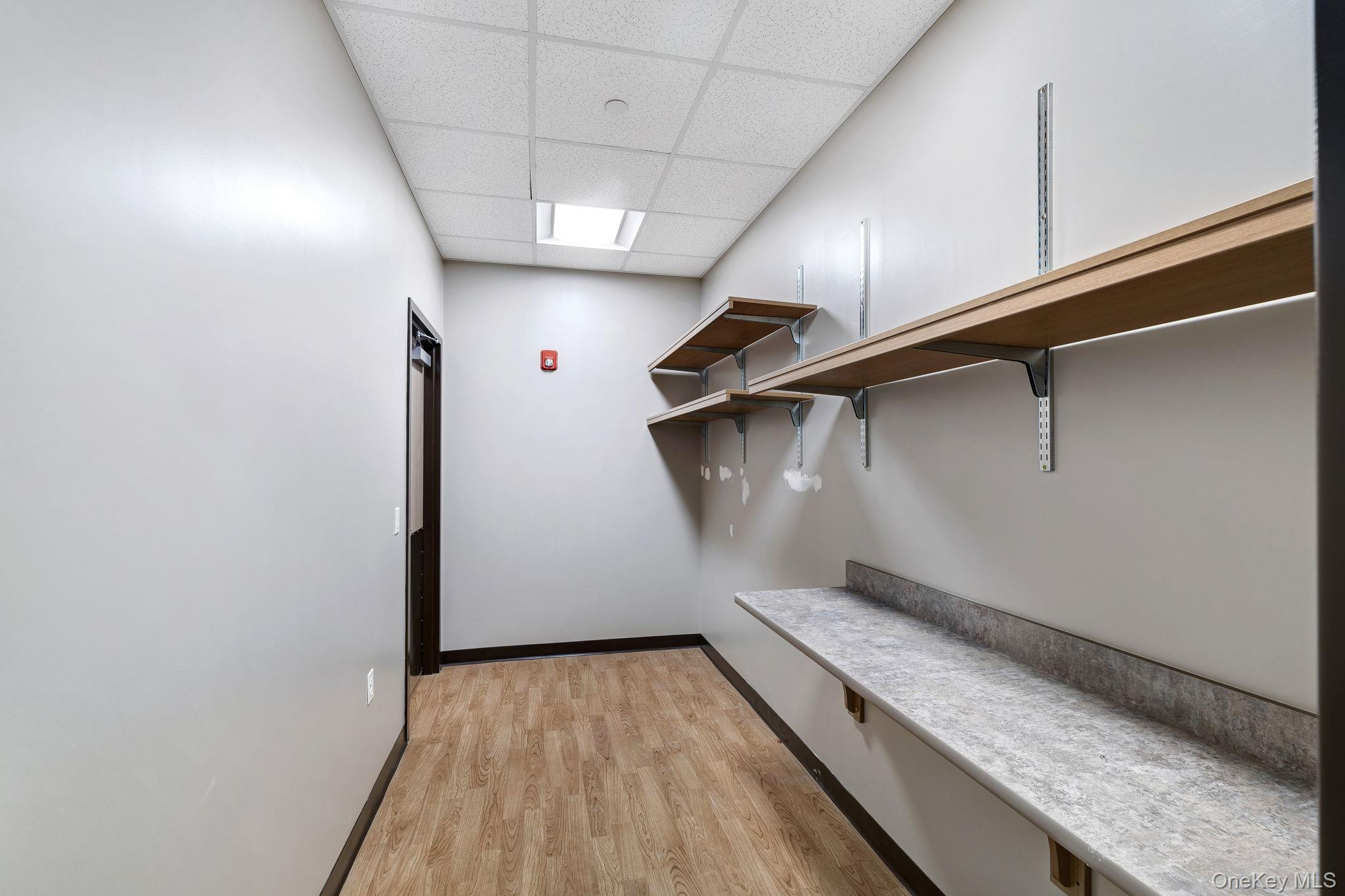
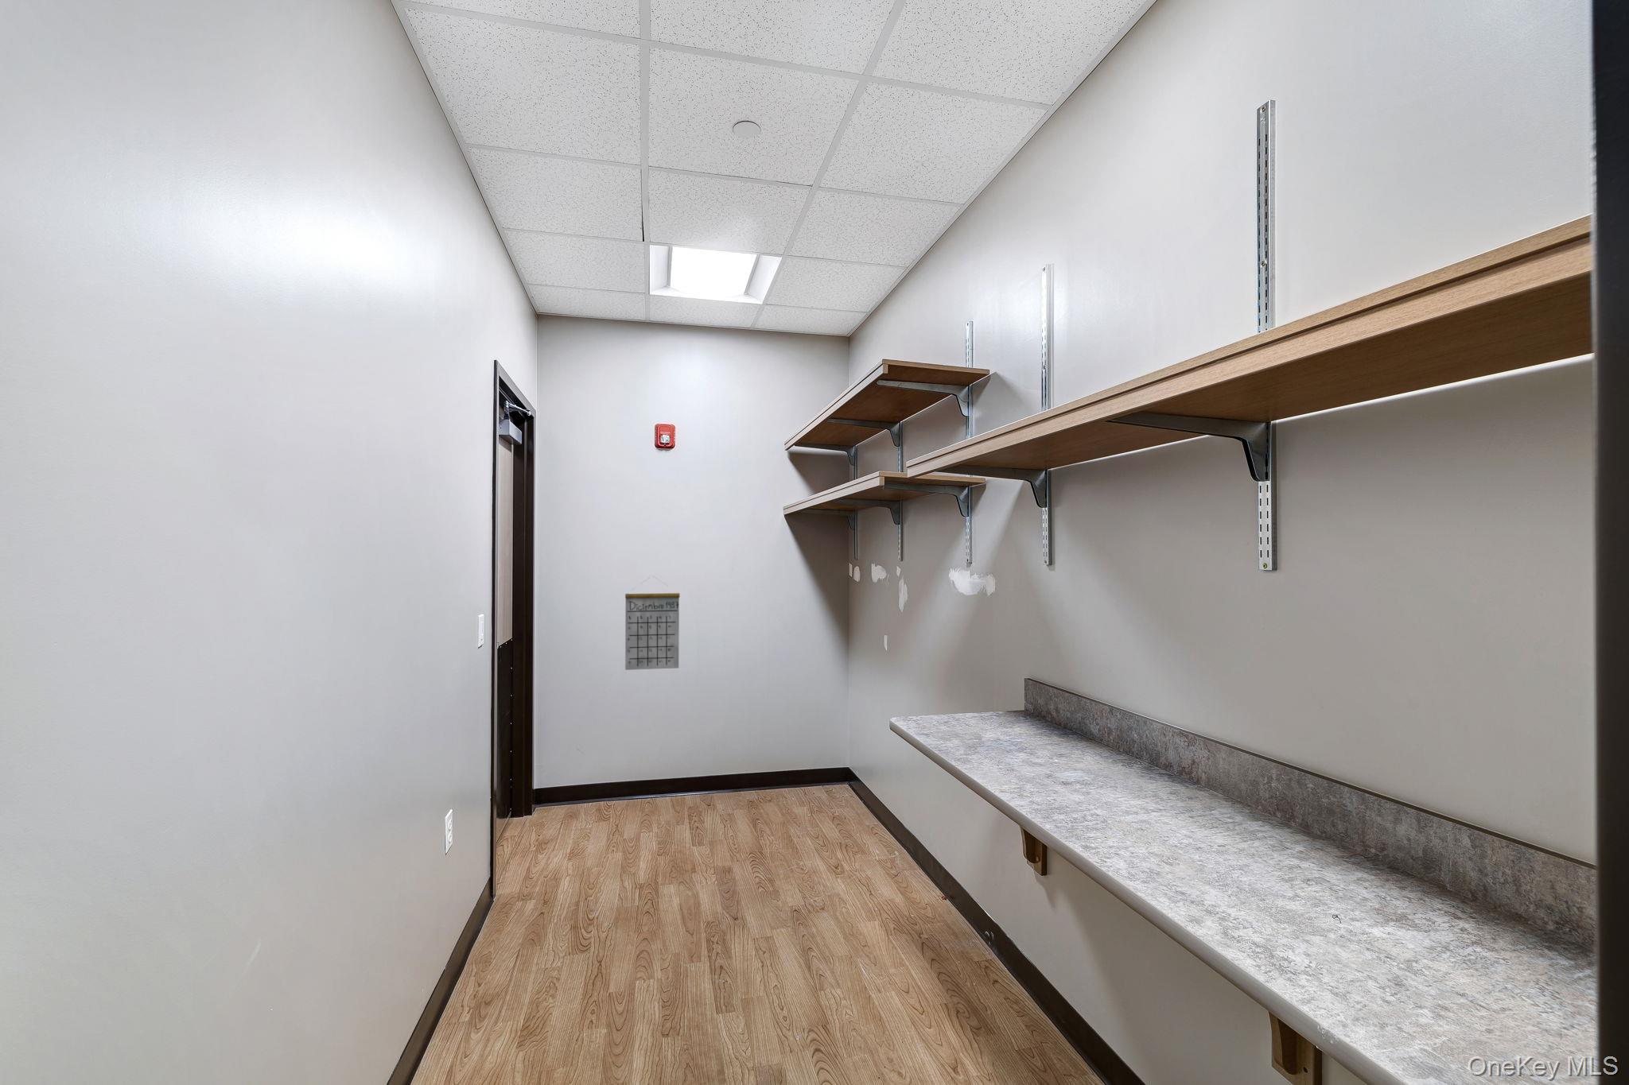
+ calendar [625,575,681,671]
